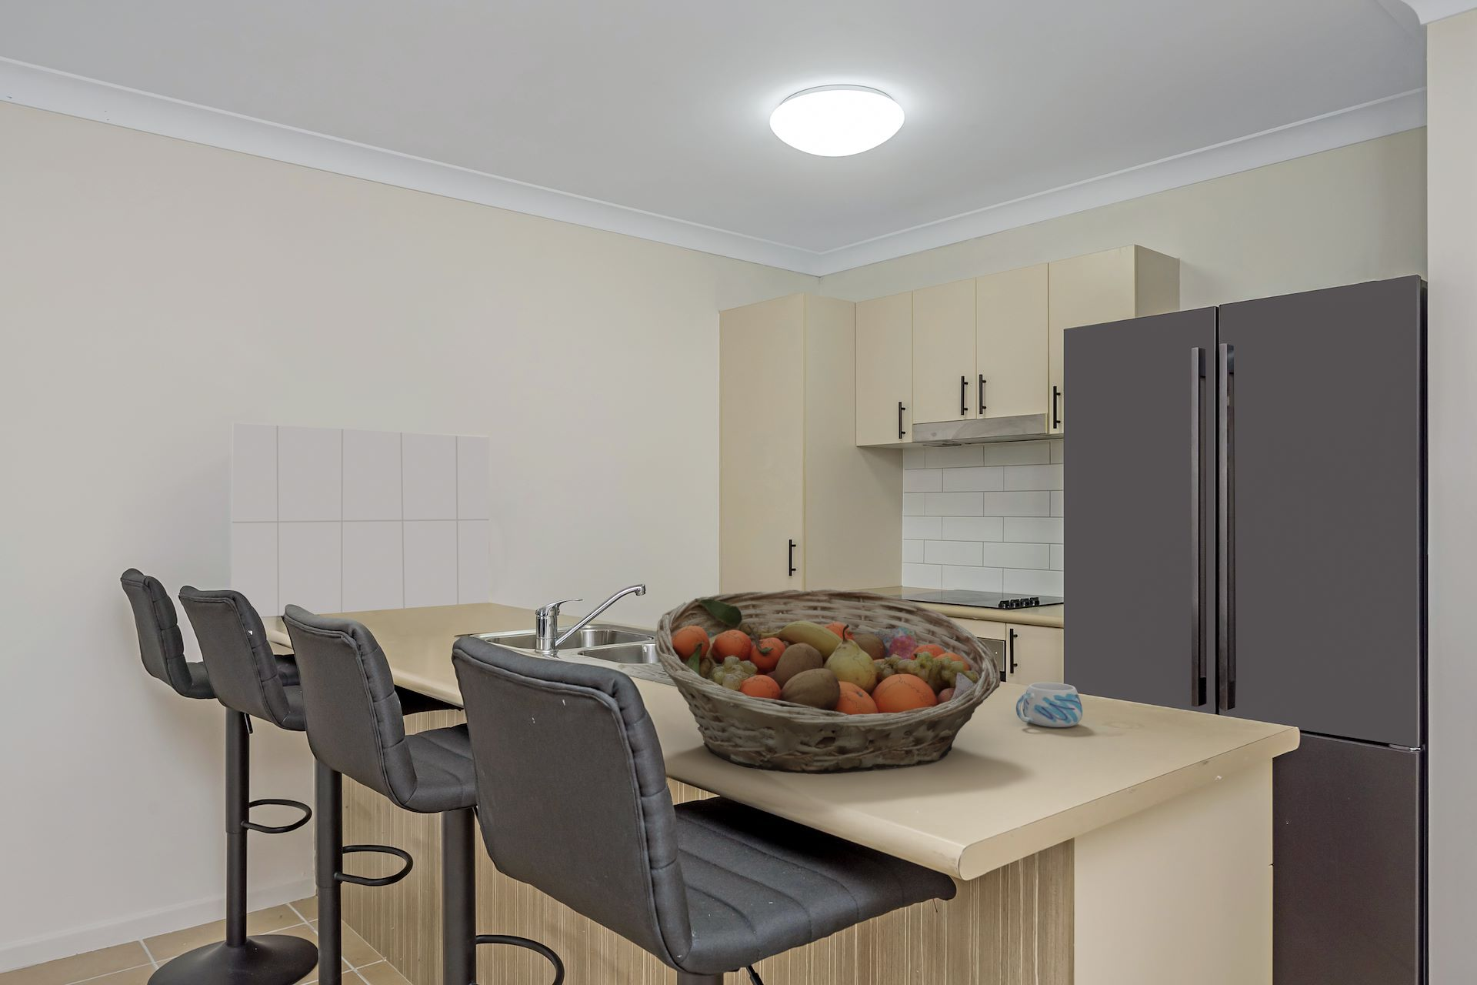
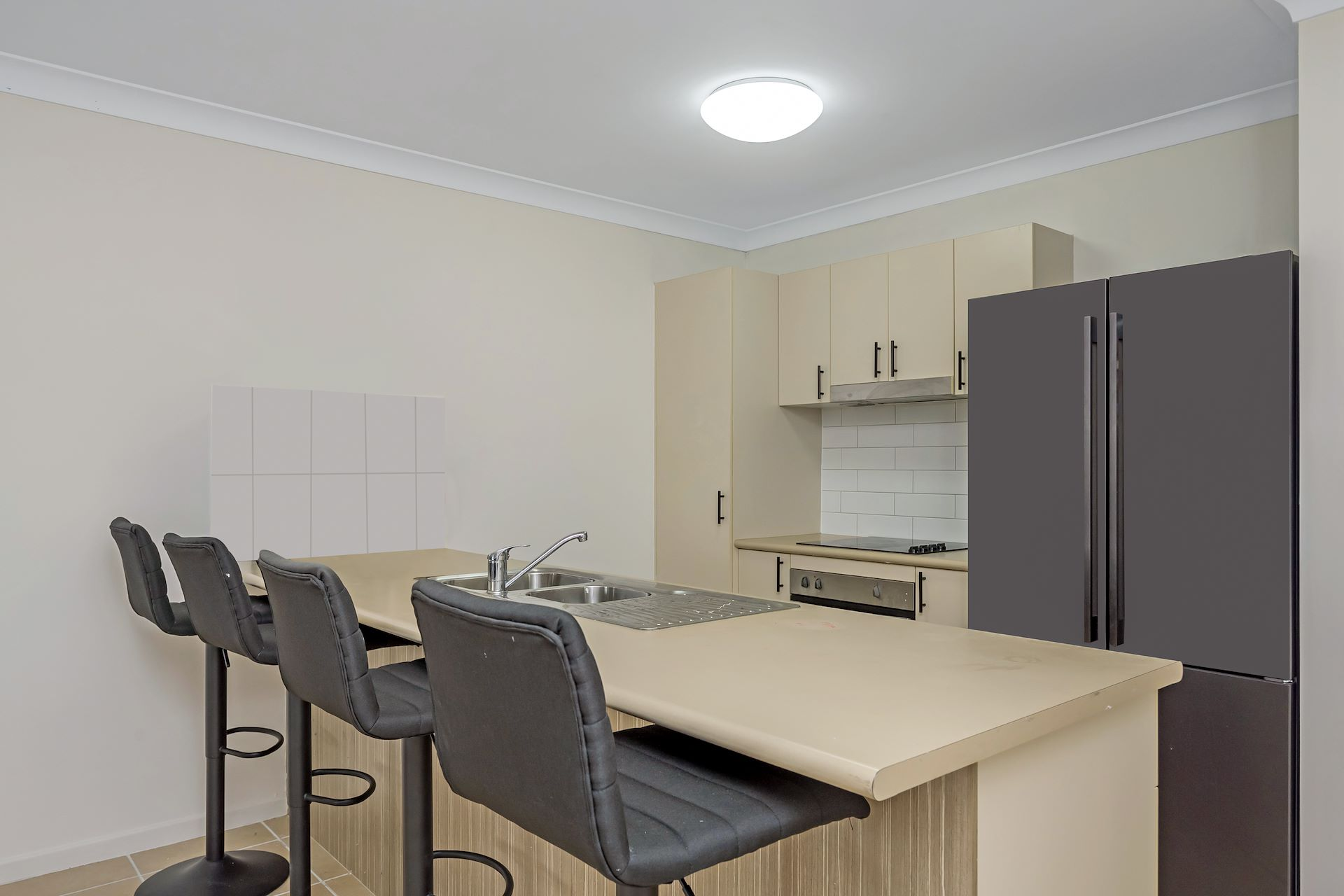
- fruit basket [654,588,1001,775]
- mug [1015,682,1084,728]
